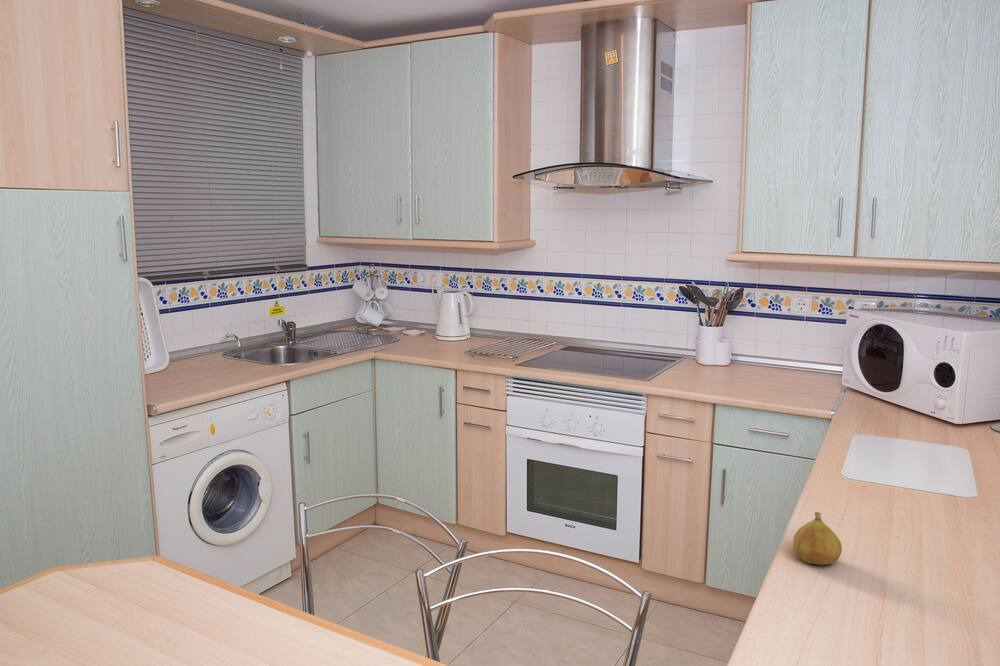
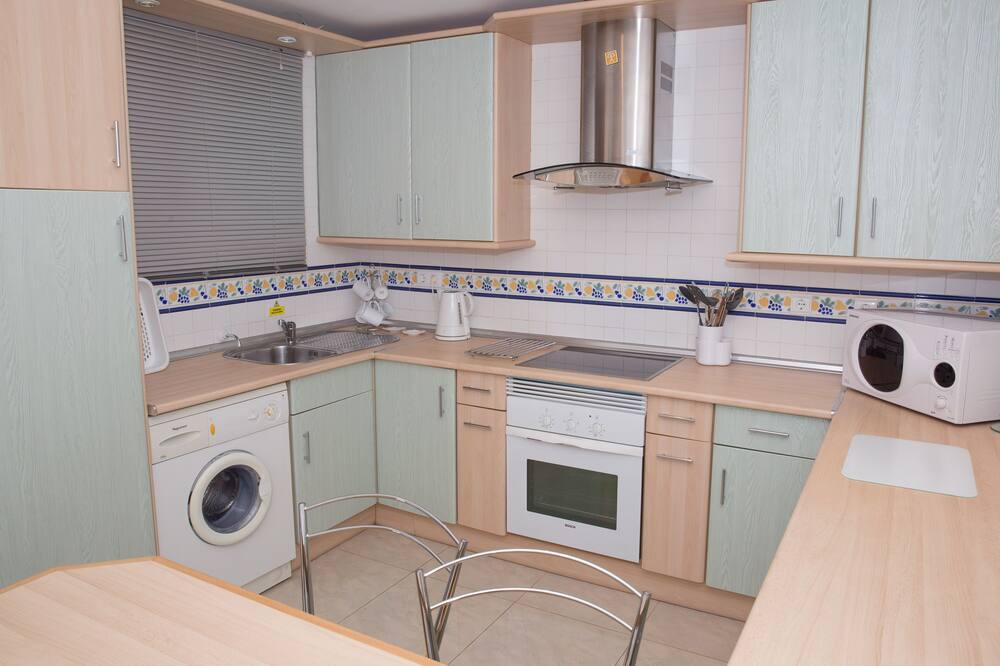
- fruit [792,511,843,566]
